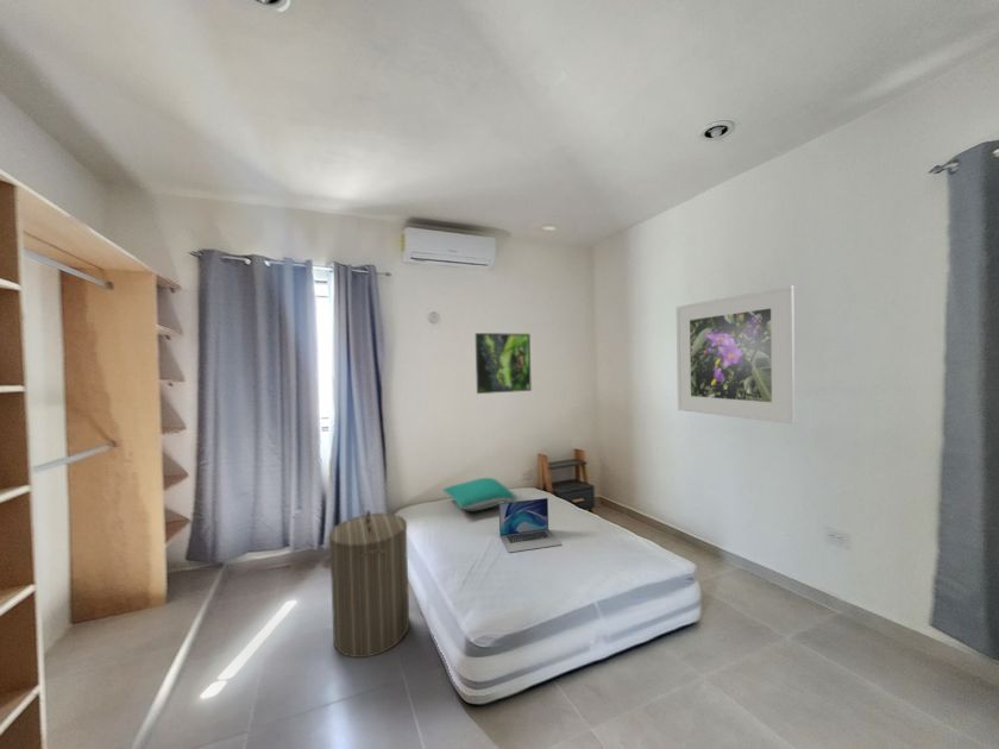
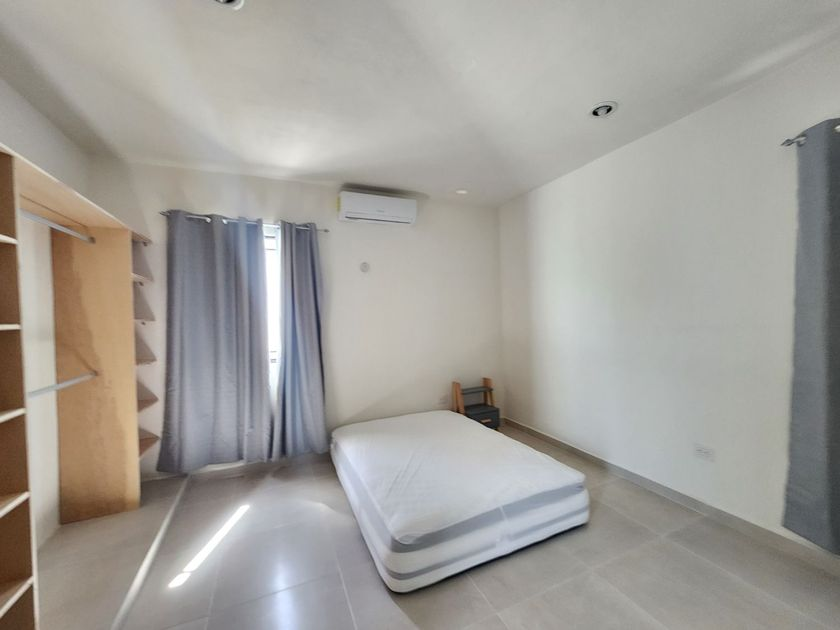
- pillow [441,477,517,511]
- laptop [498,497,563,554]
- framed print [475,332,533,395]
- laundry hamper [328,509,410,659]
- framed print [676,284,796,424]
